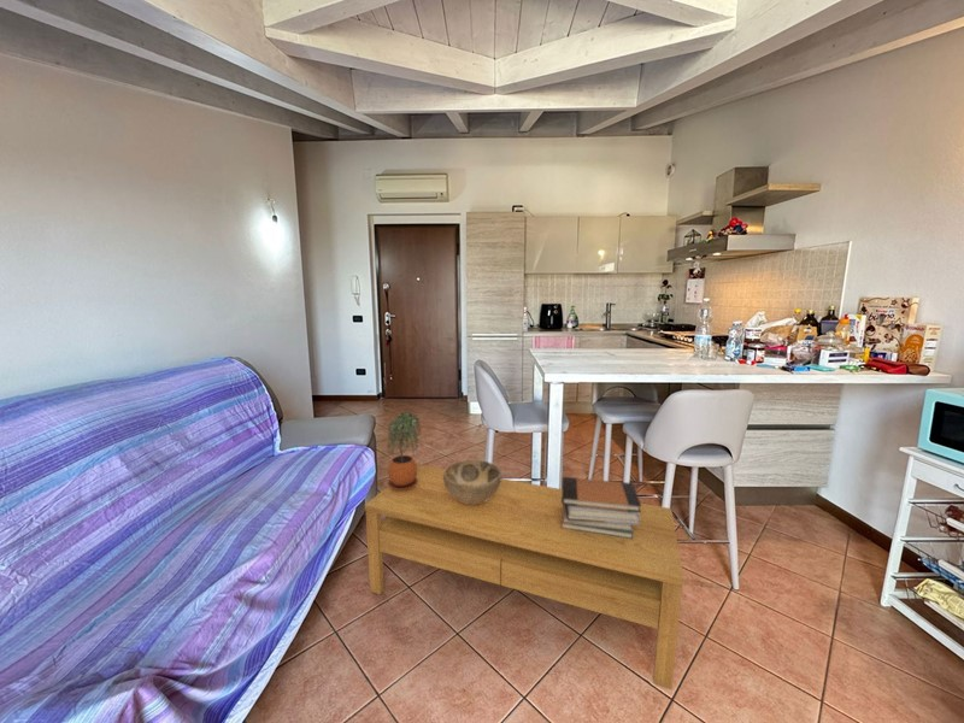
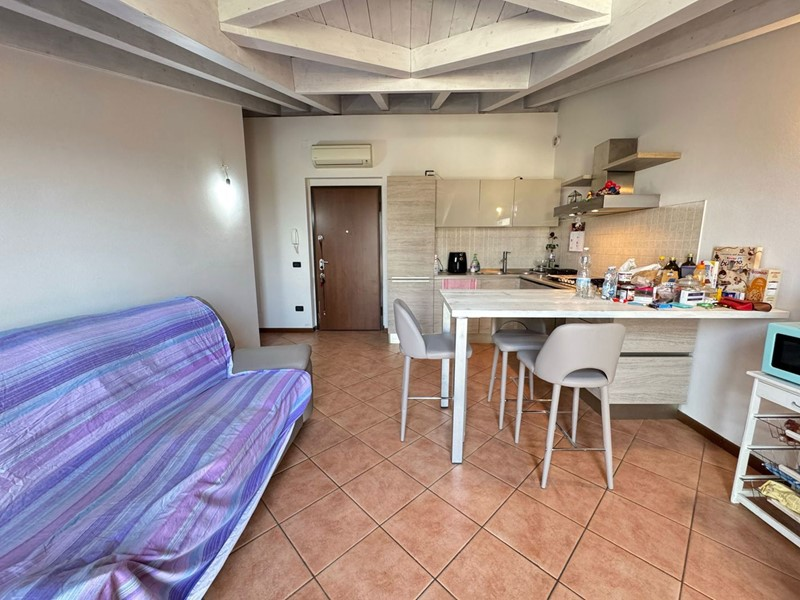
- potted plant [387,411,424,490]
- decorative bowl [443,459,502,505]
- coffee table [364,463,686,690]
- book stack [560,476,641,539]
